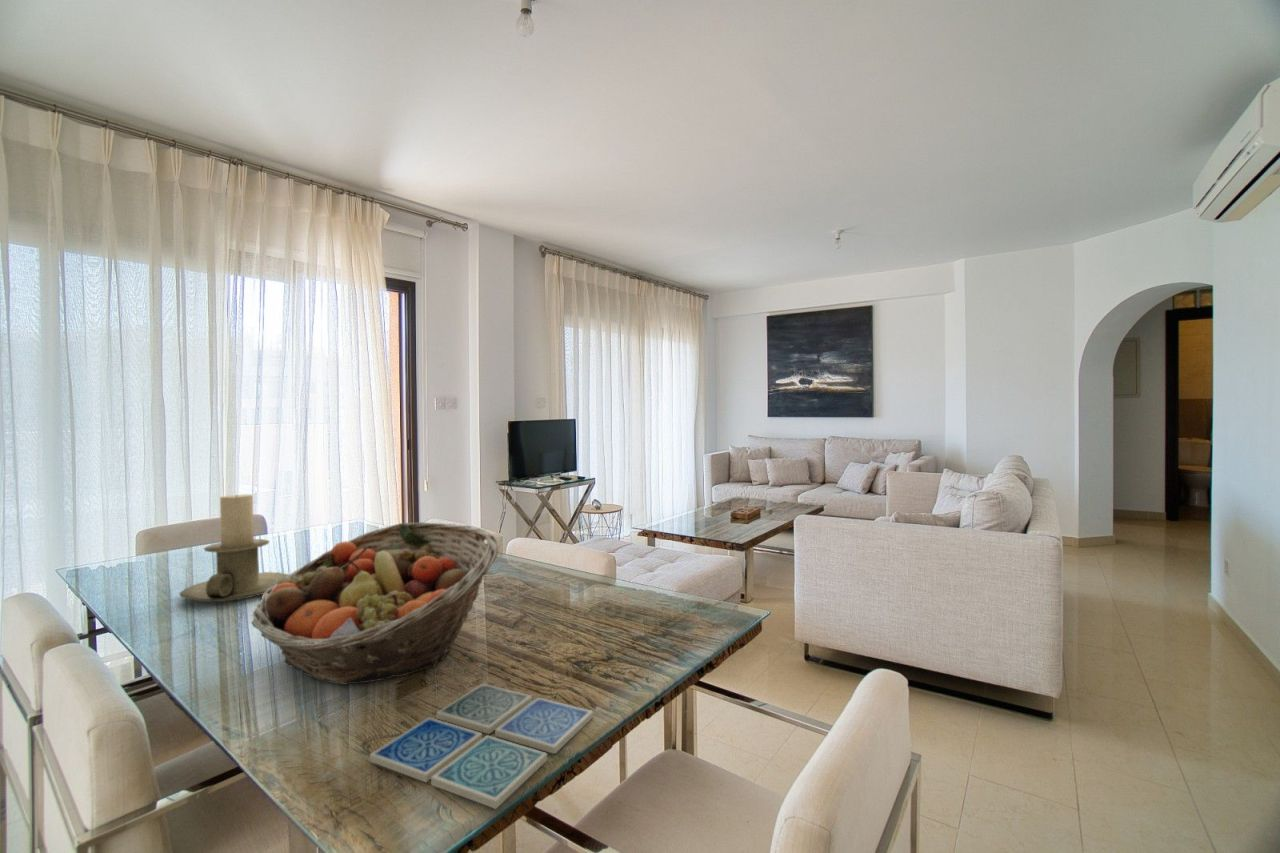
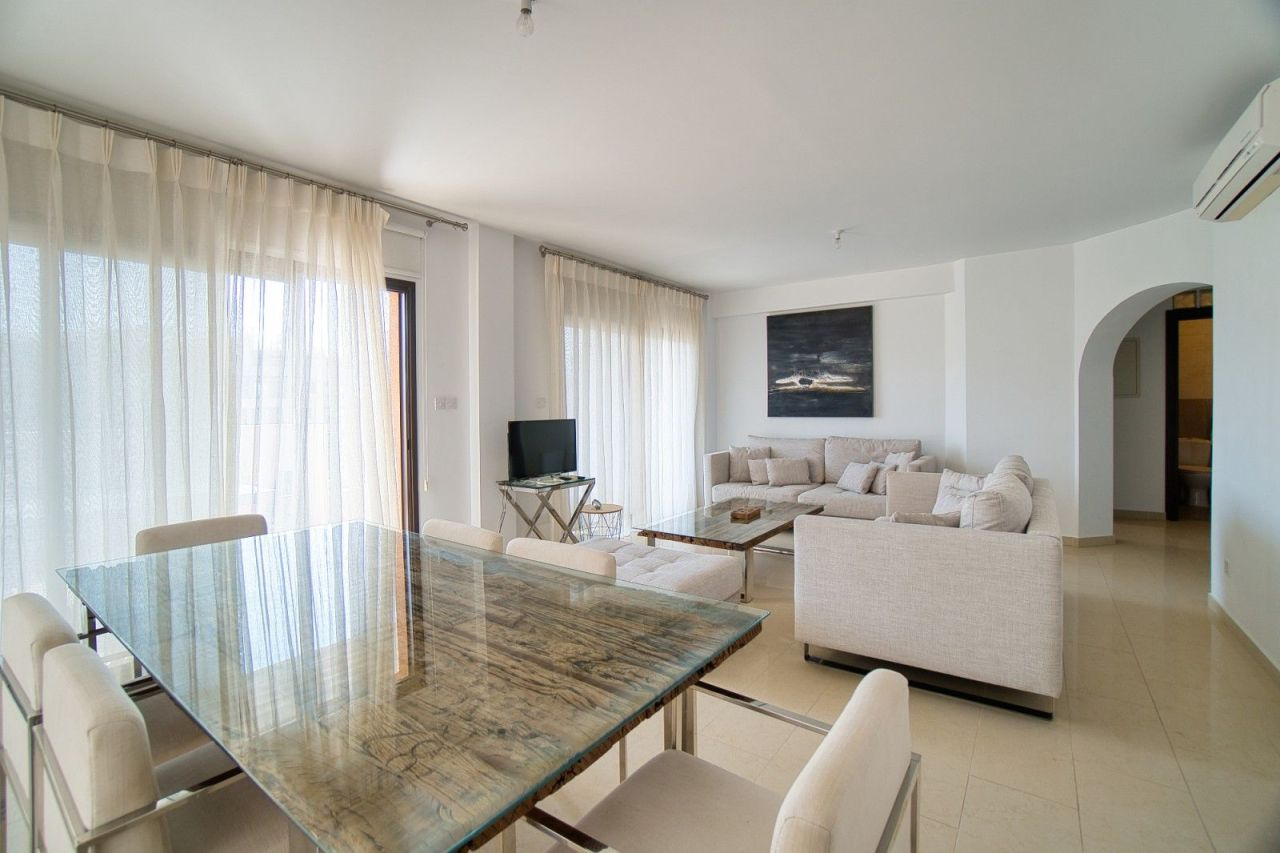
- fruit basket [251,521,500,685]
- candle holder [179,493,289,603]
- drink coaster [369,682,594,810]
